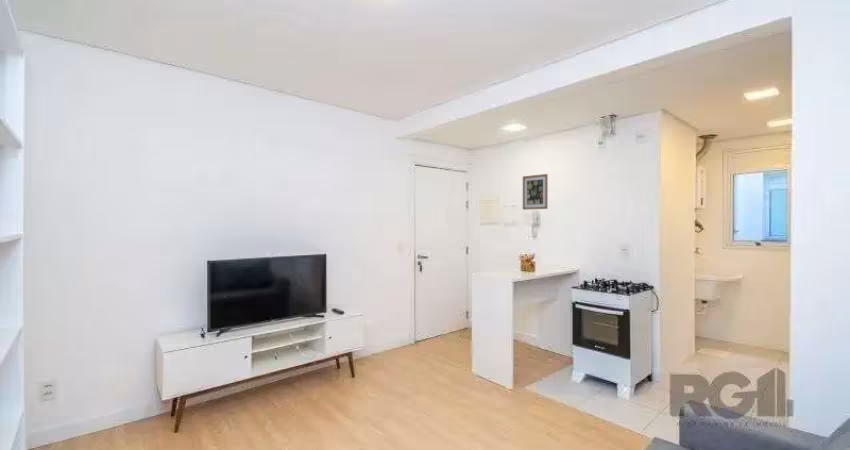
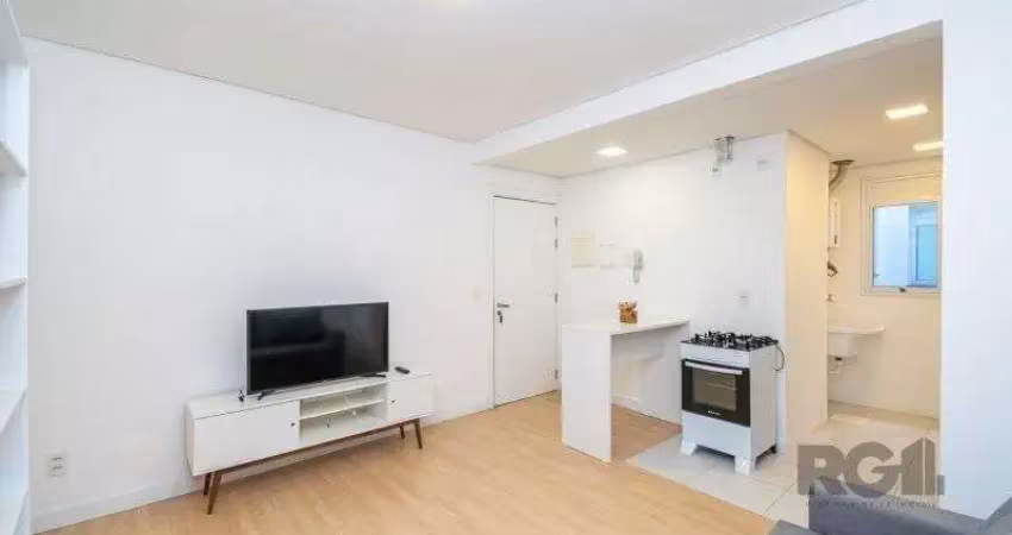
- wall art [522,173,549,211]
